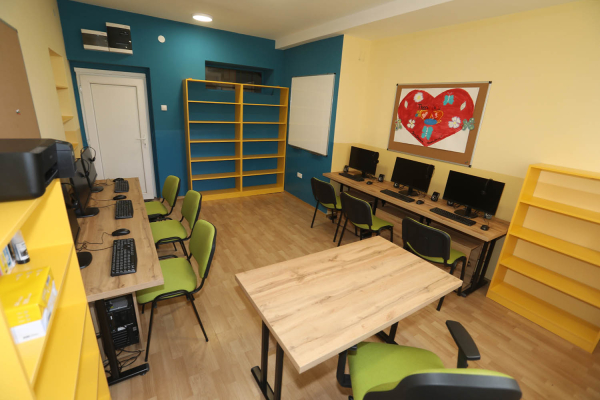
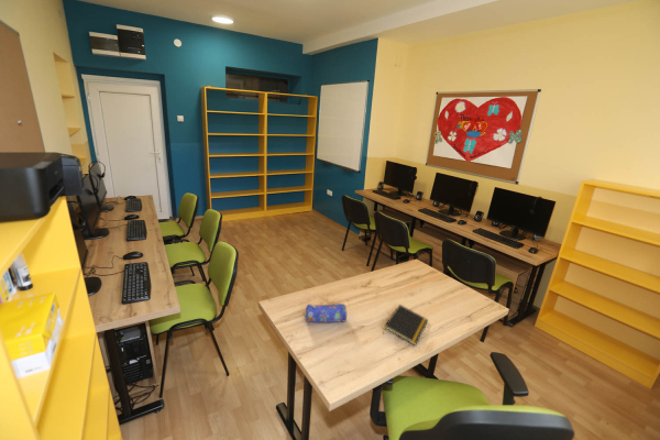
+ pencil case [304,302,348,323]
+ notepad [383,304,429,346]
